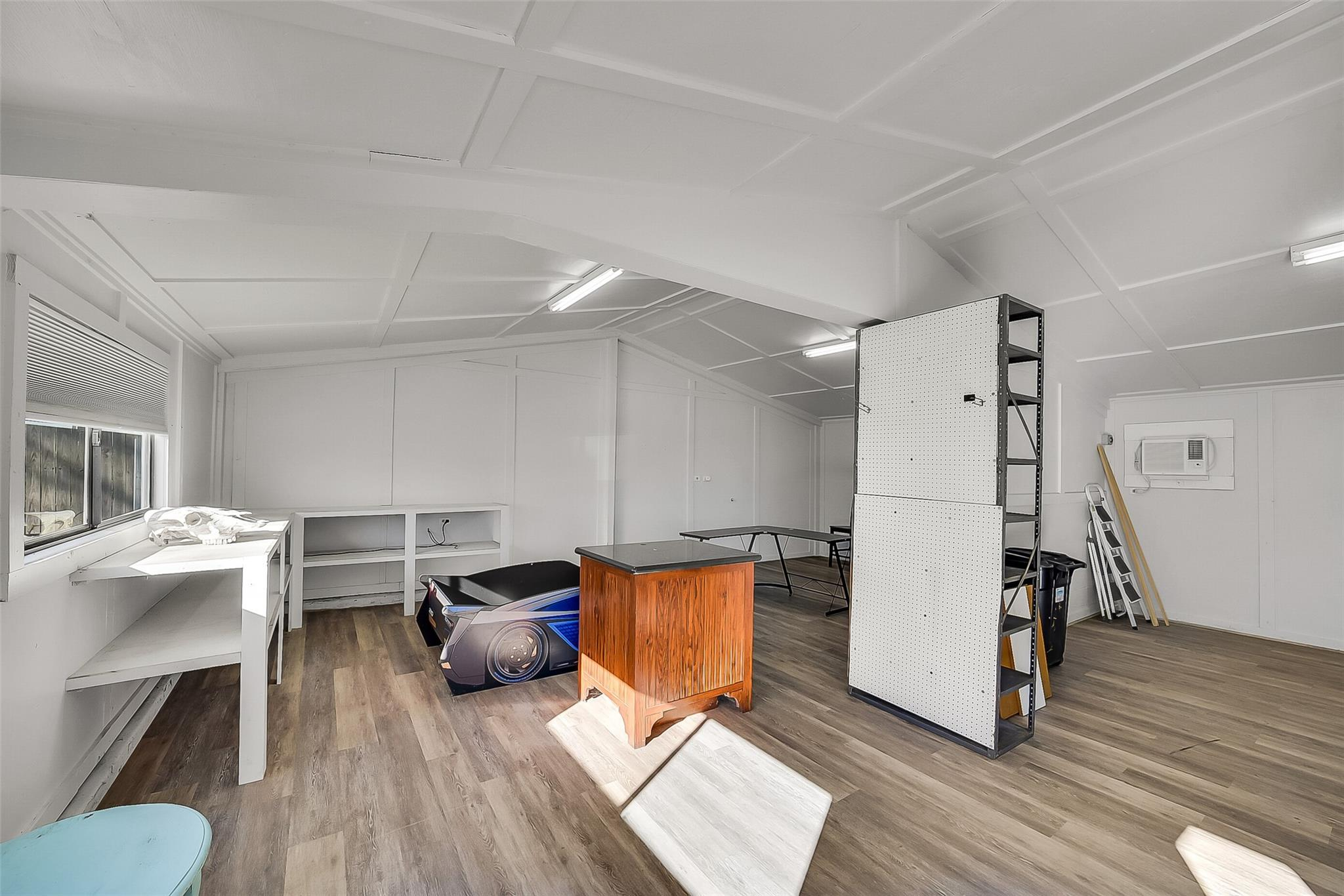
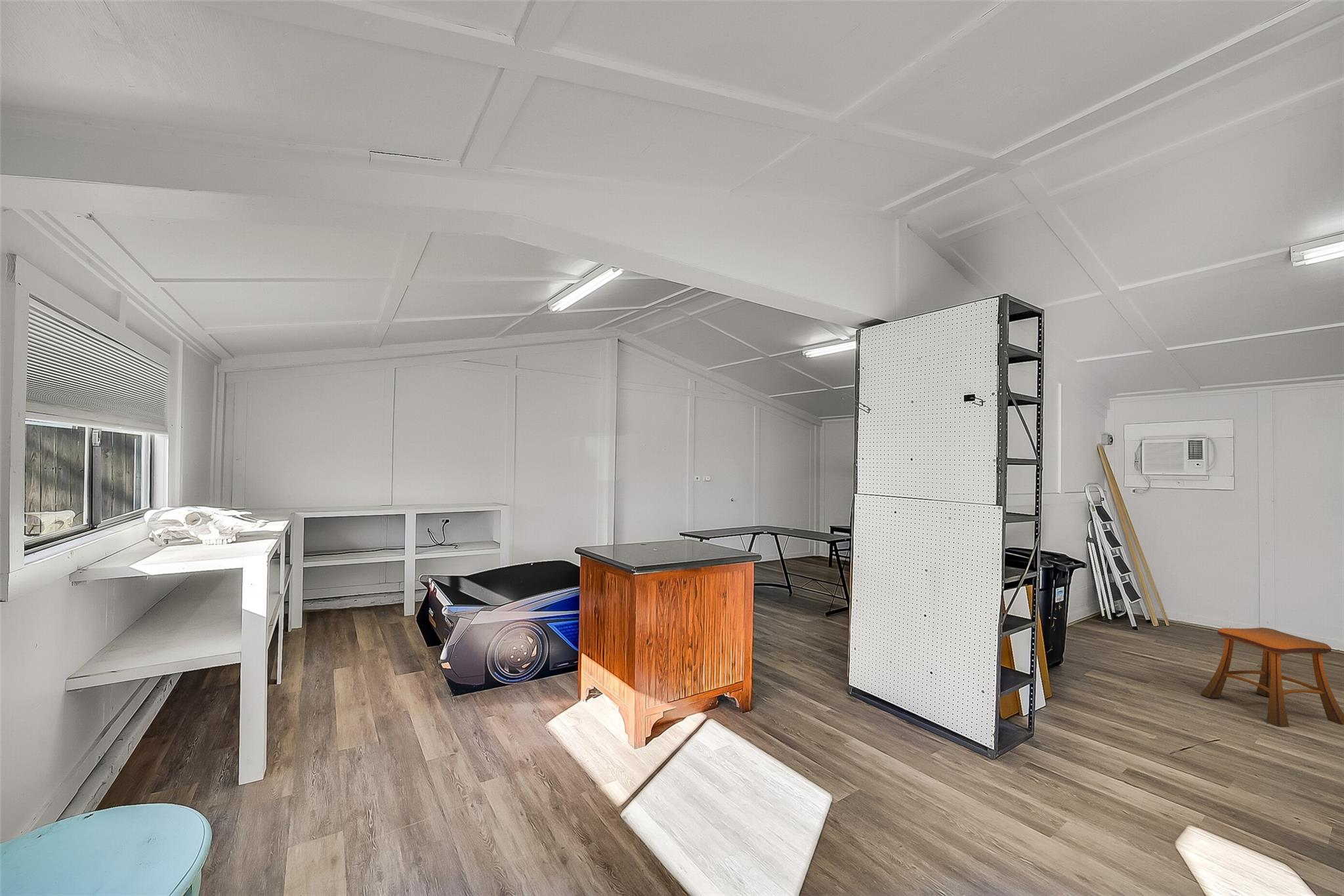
+ stool [1200,627,1344,727]
